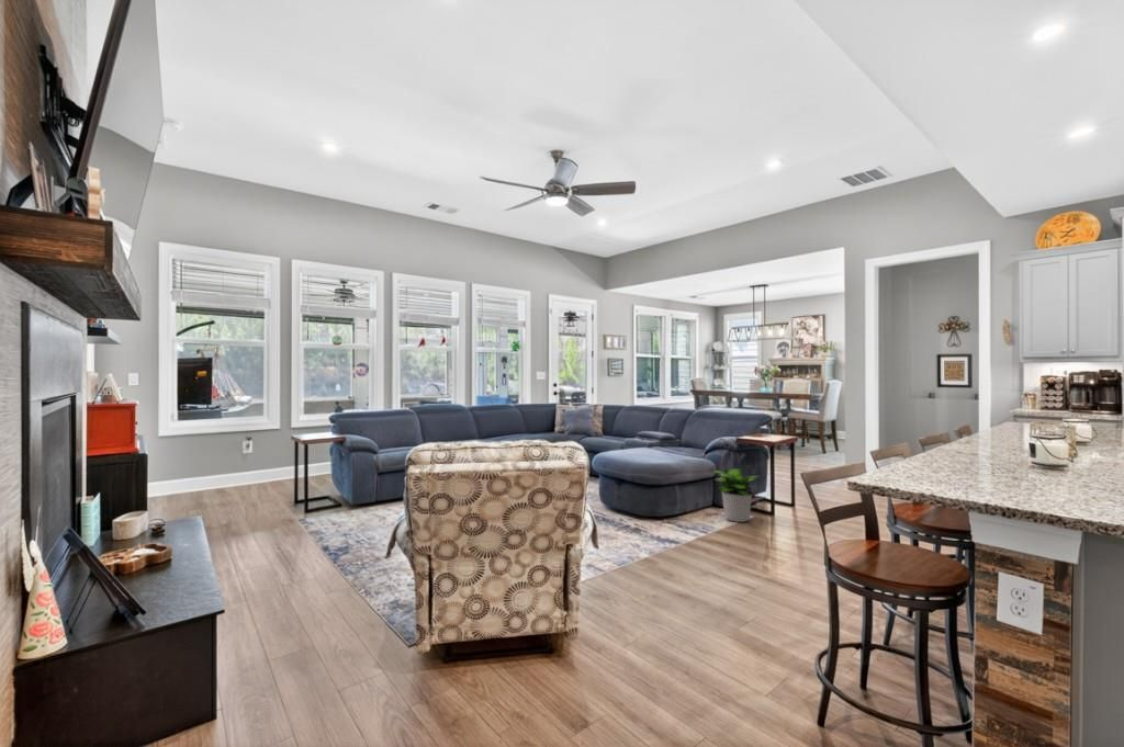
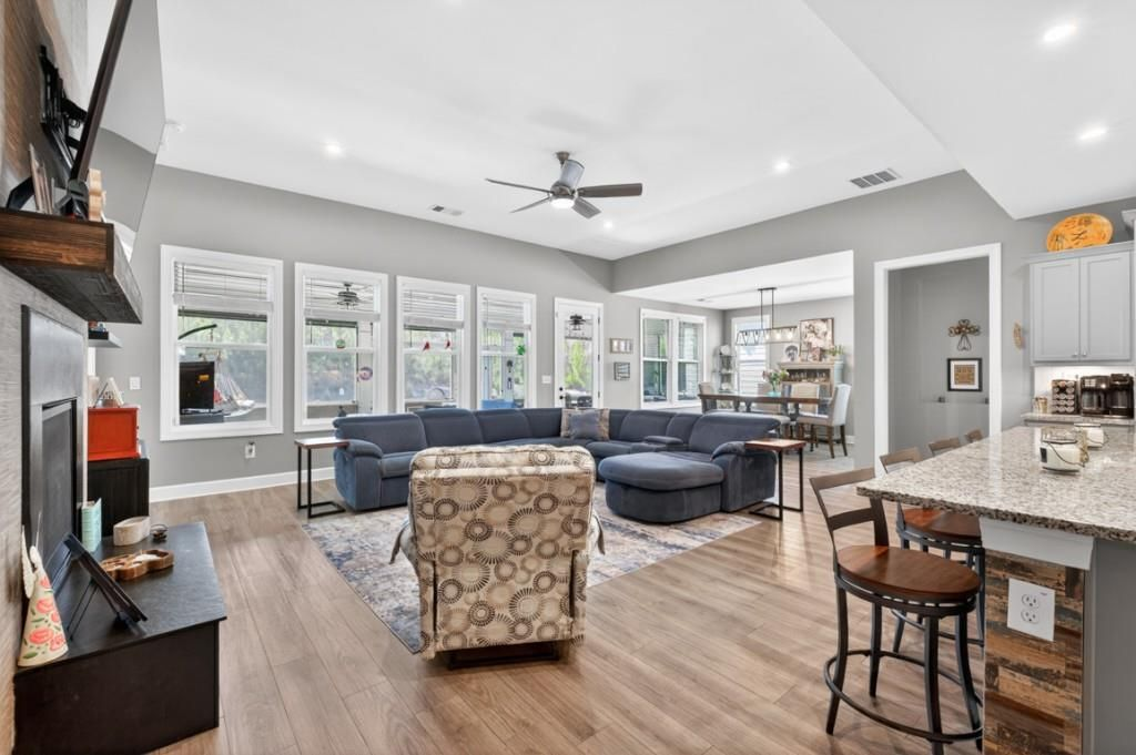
- potted plant [709,467,762,523]
